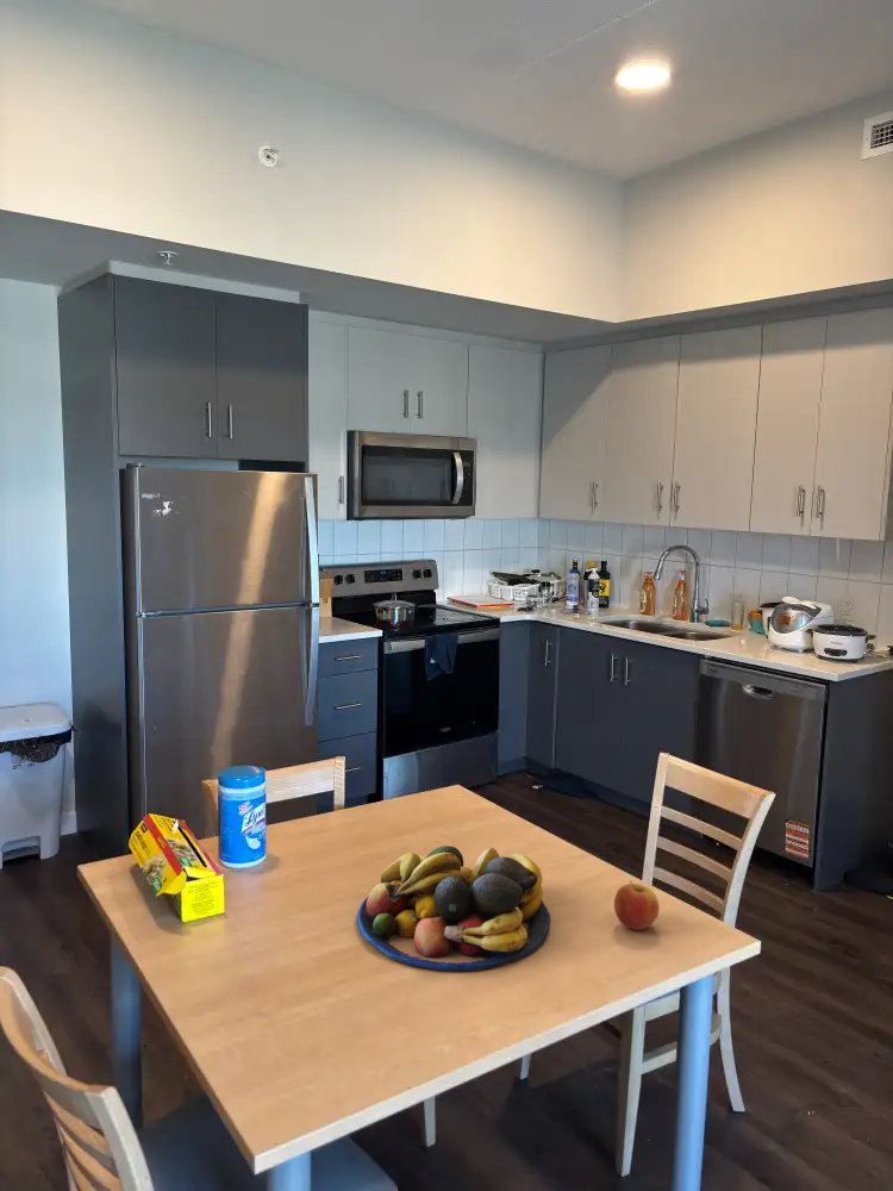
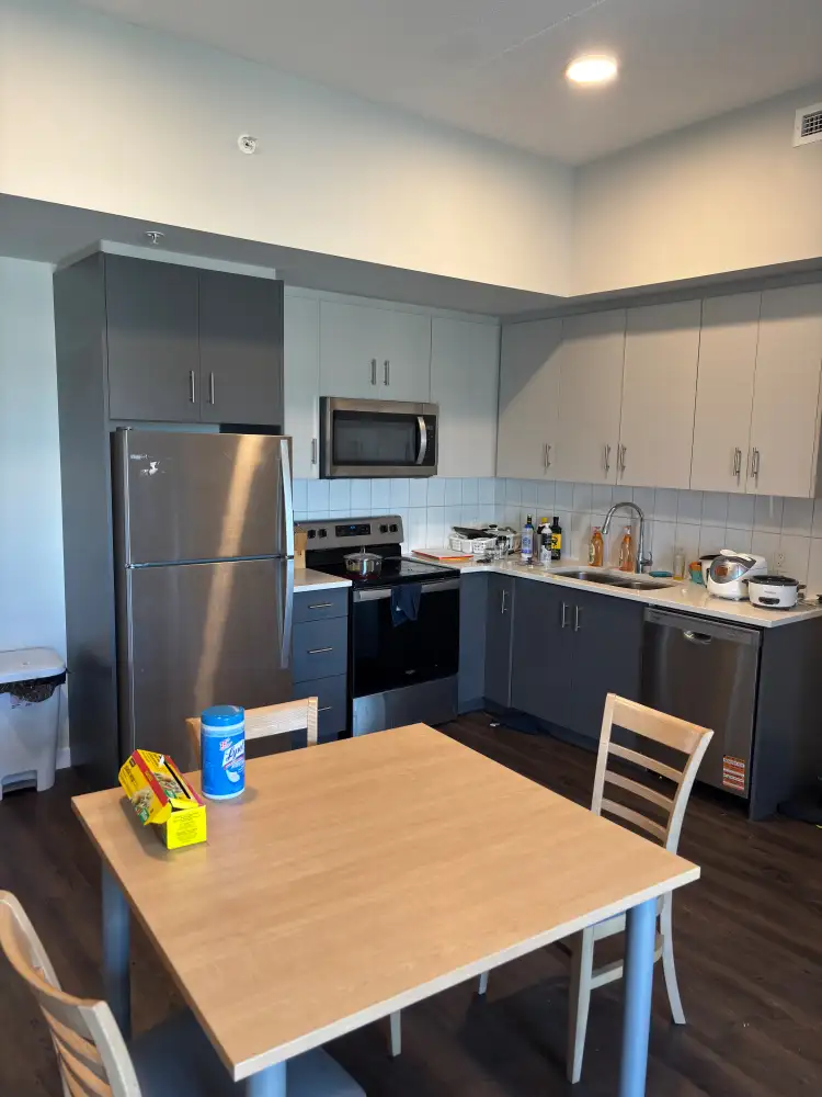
- fruit bowl [356,844,551,972]
- apple [613,880,661,931]
